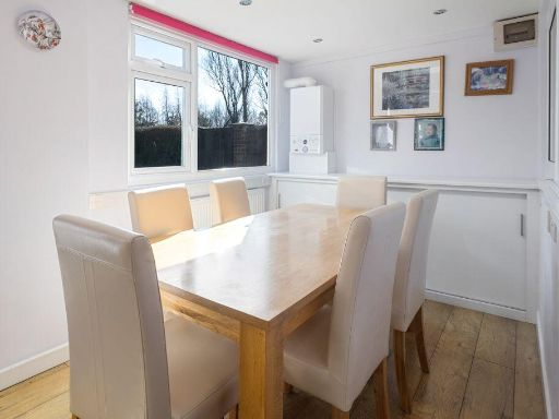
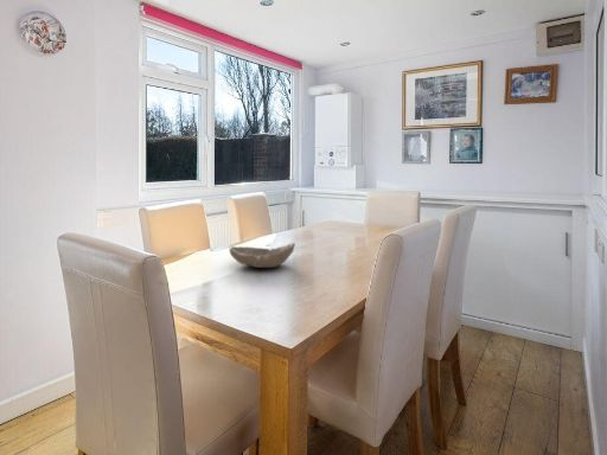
+ bowl [229,242,296,269]
